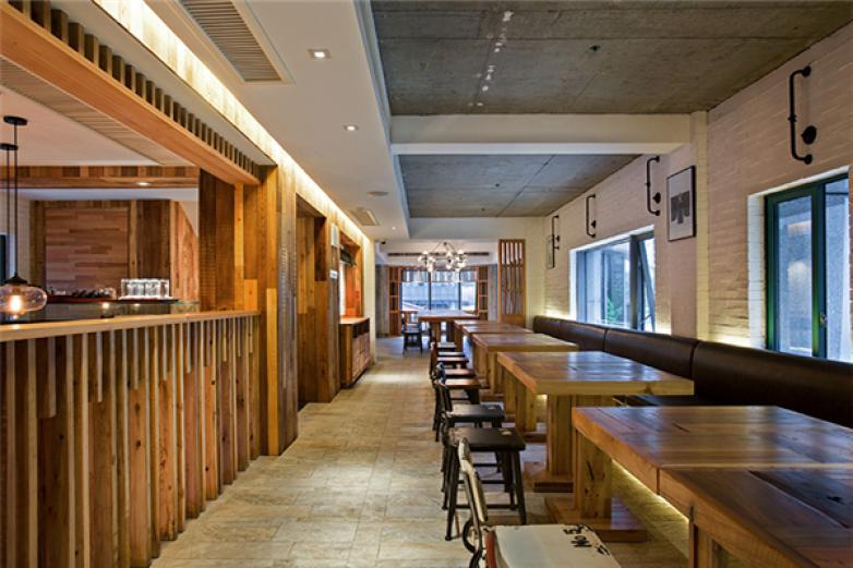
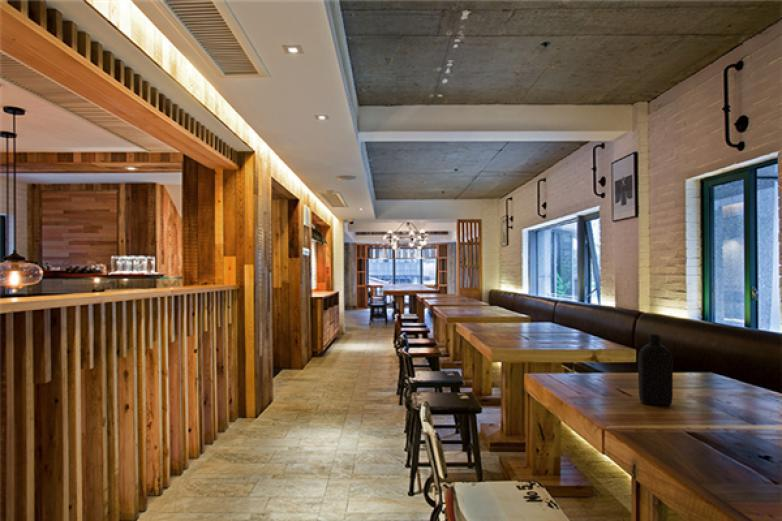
+ bottle [637,333,674,406]
